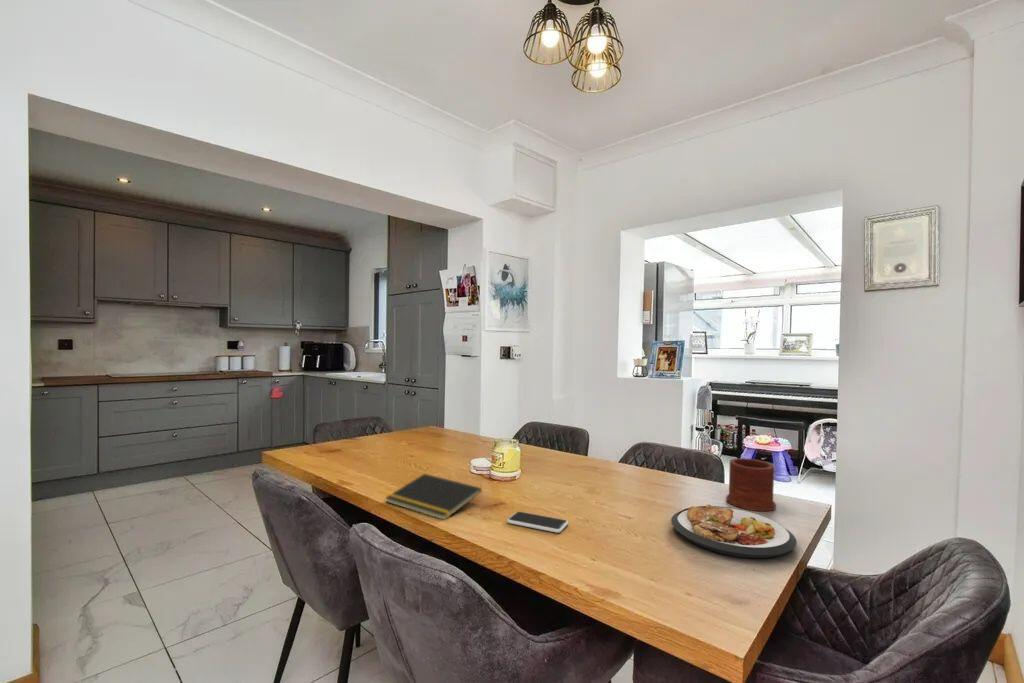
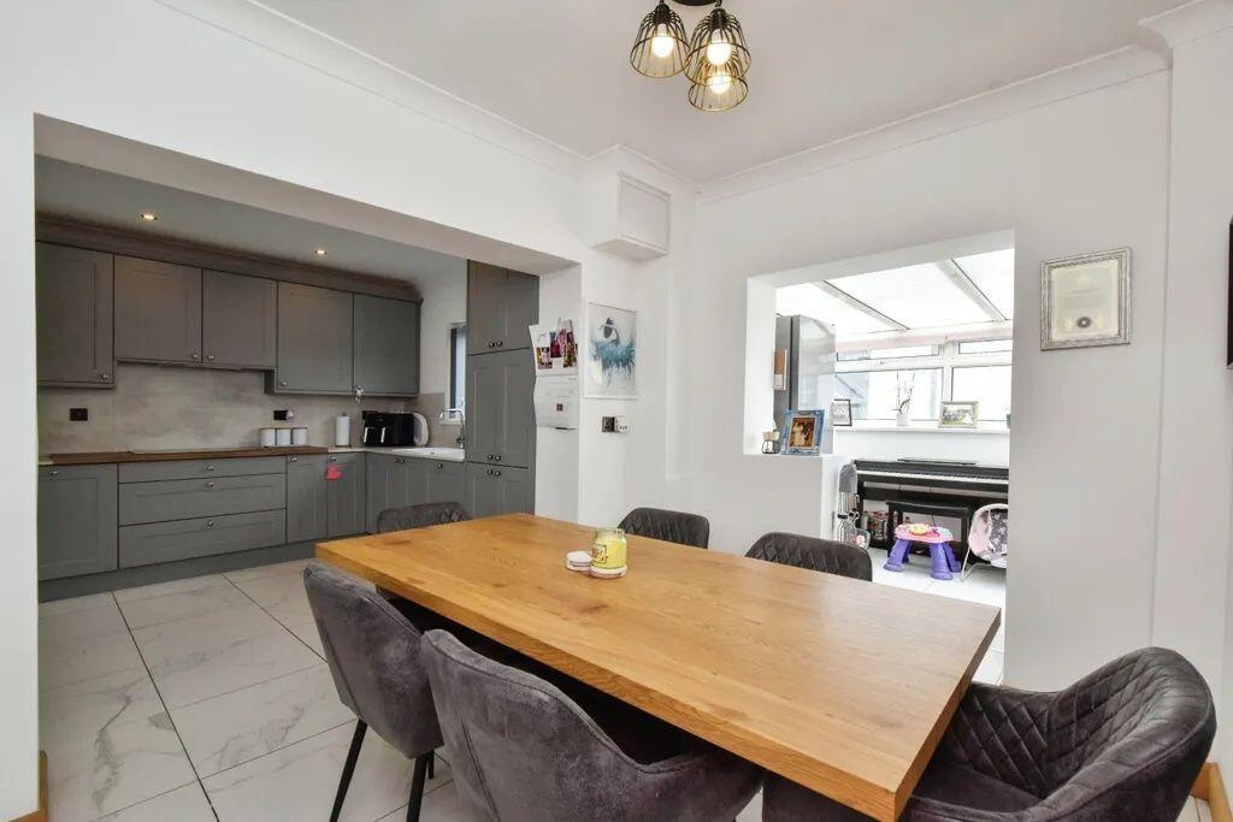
- mug [725,457,777,512]
- plate [670,504,798,559]
- notepad [384,473,483,521]
- smartphone [506,511,569,534]
